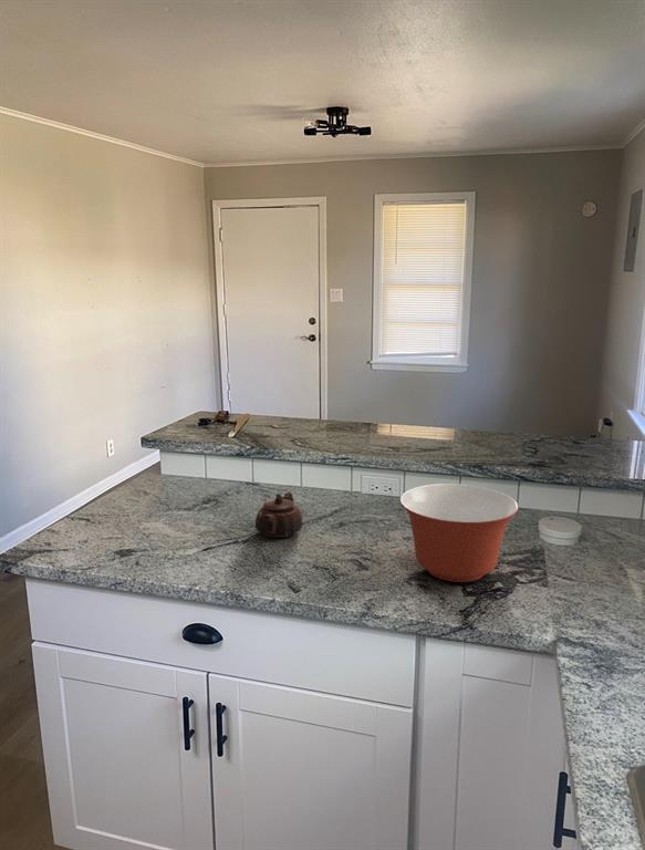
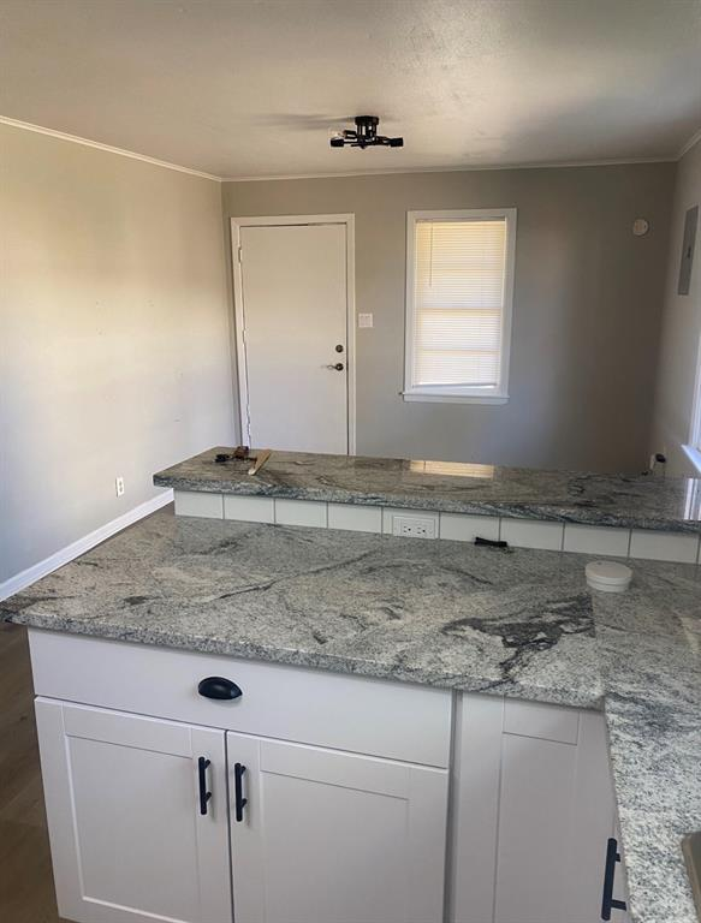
- mixing bowl [399,483,520,583]
- teapot [254,490,304,539]
